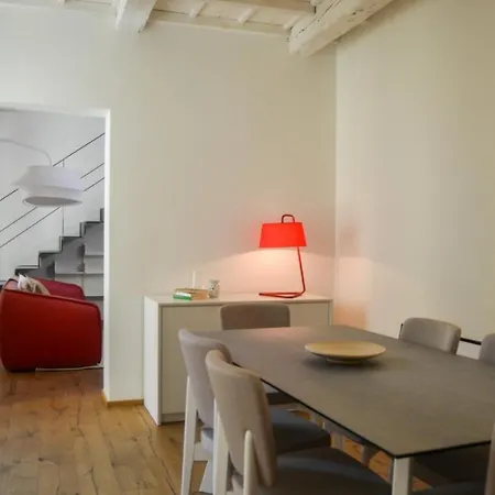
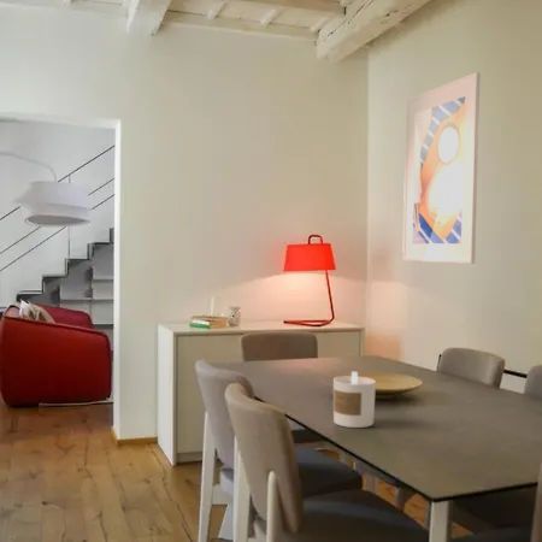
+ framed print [401,71,482,265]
+ candle [332,371,377,429]
